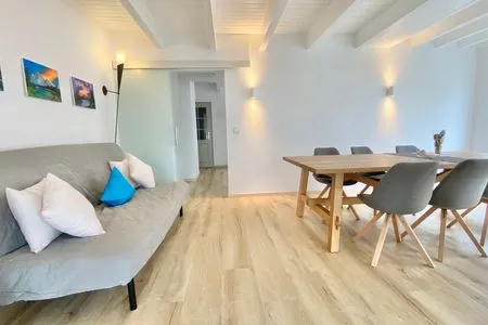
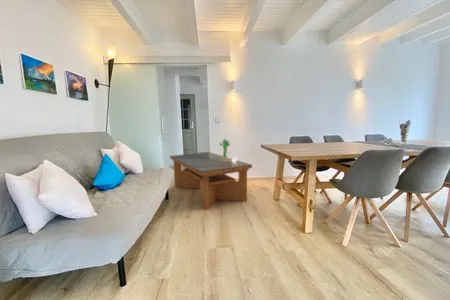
+ coffee table [169,151,253,211]
+ bouquet [218,137,238,162]
